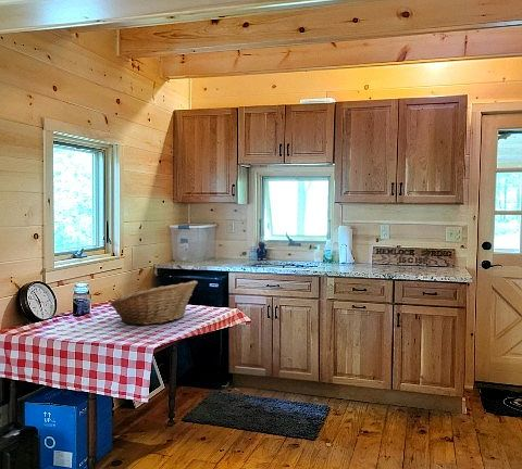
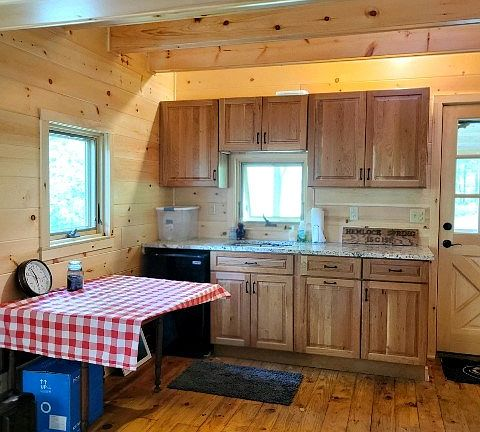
- fruit basket [109,279,199,326]
